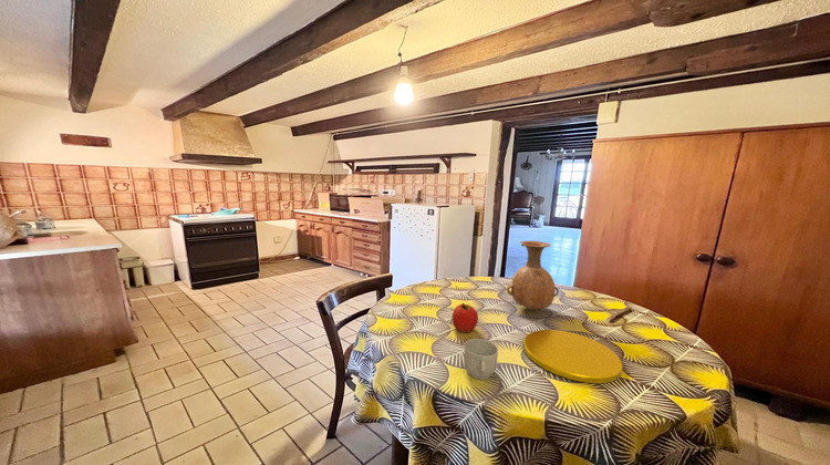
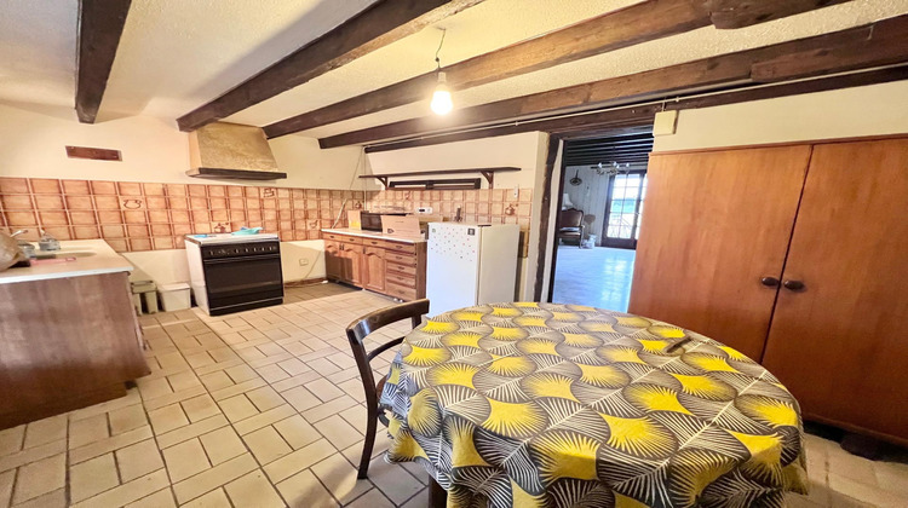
- apple [452,302,479,333]
- mug [463,338,499,381]
- vase [506,240,560,311]
- plate [522,329,624,384]
